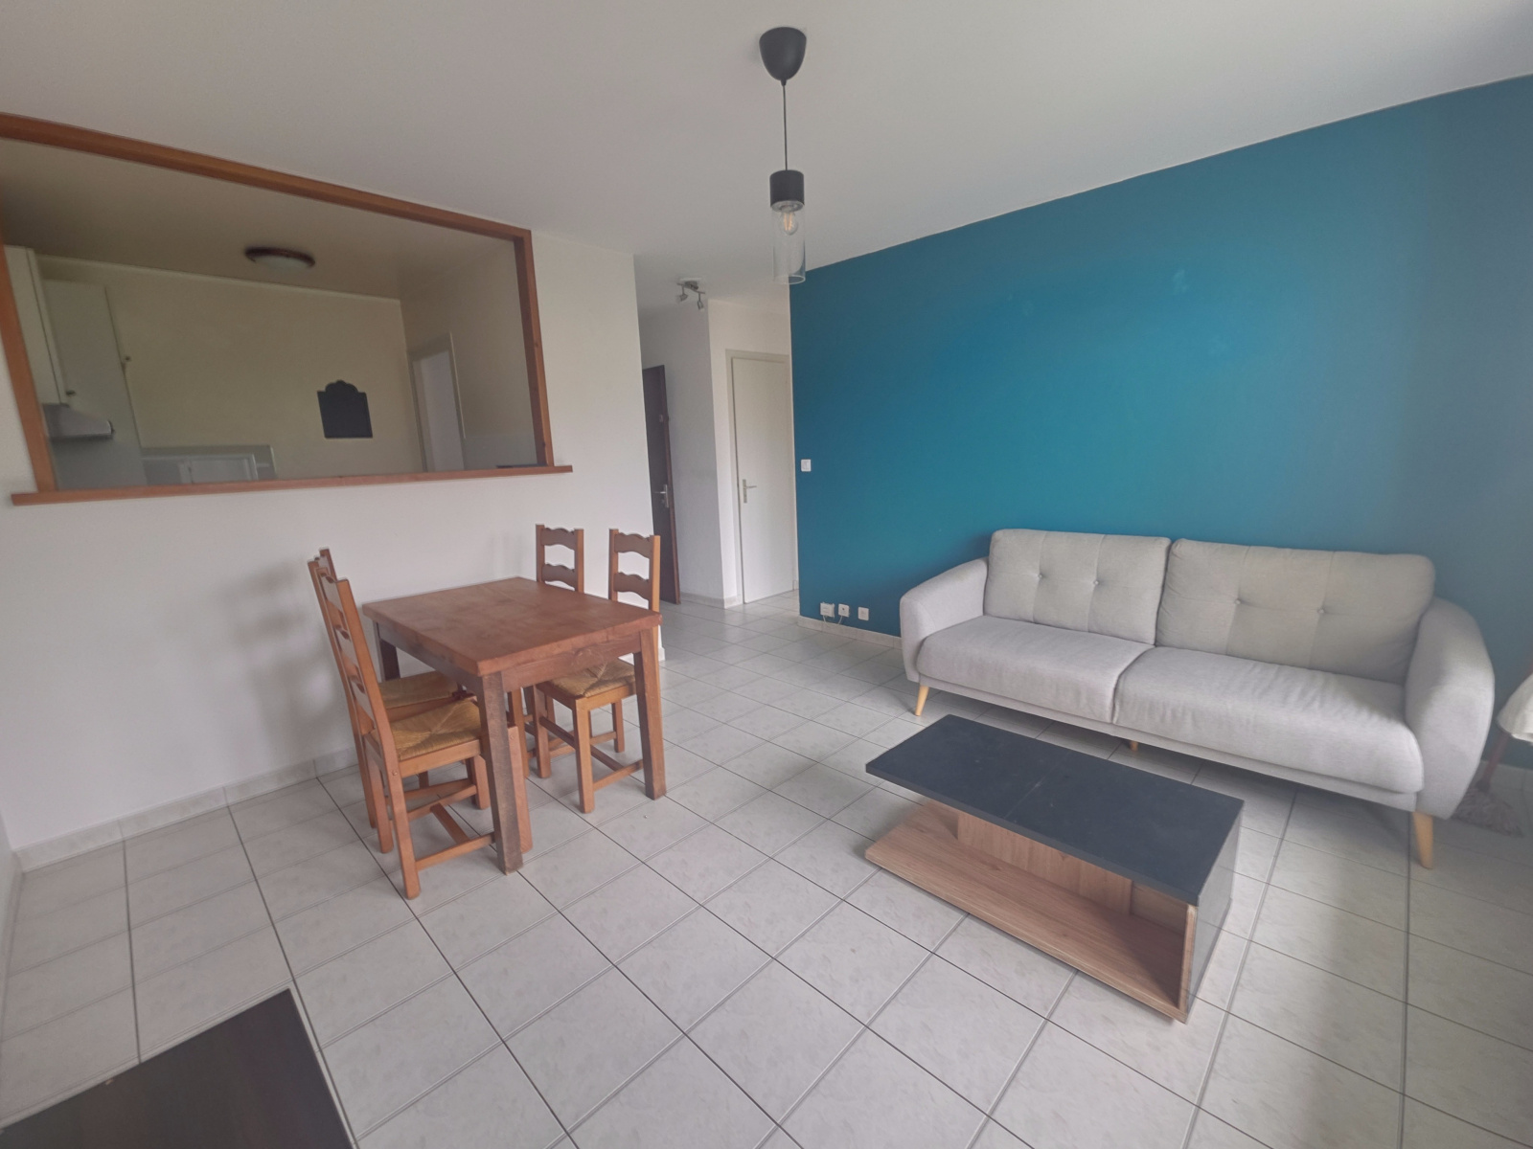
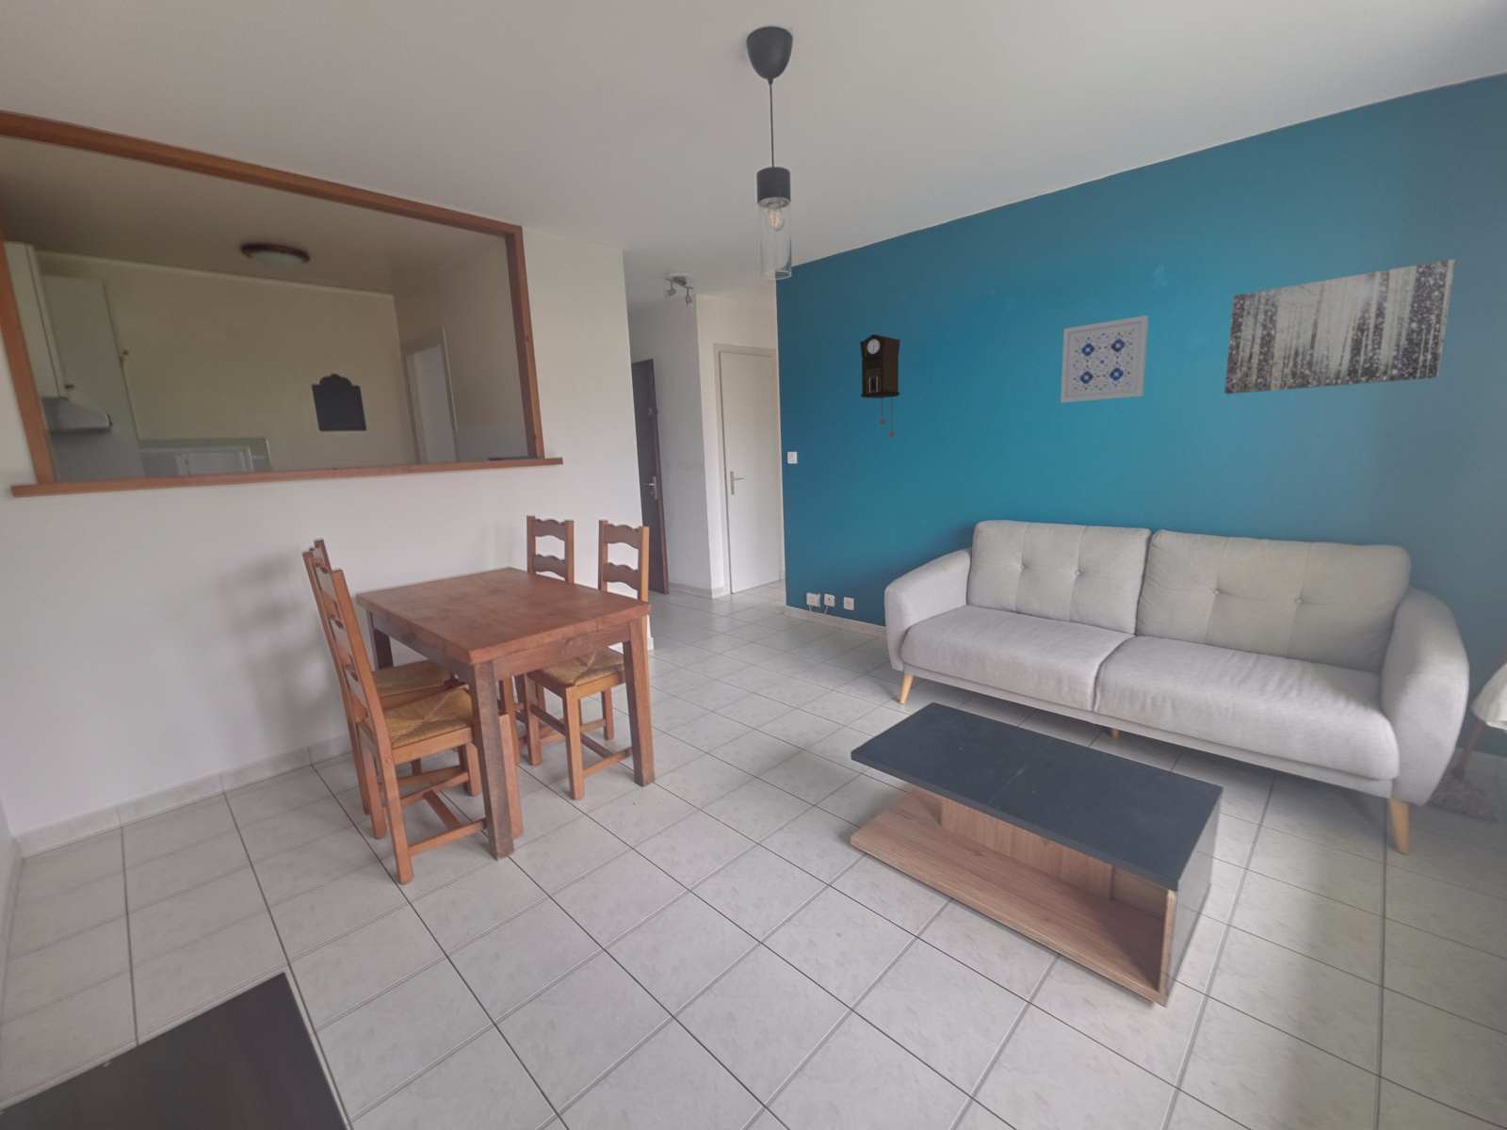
+ wall art [1060,315,1149,404]
+ wall art [1223,258,1457,395]
+ pendulum clock [859,334,902,438]
